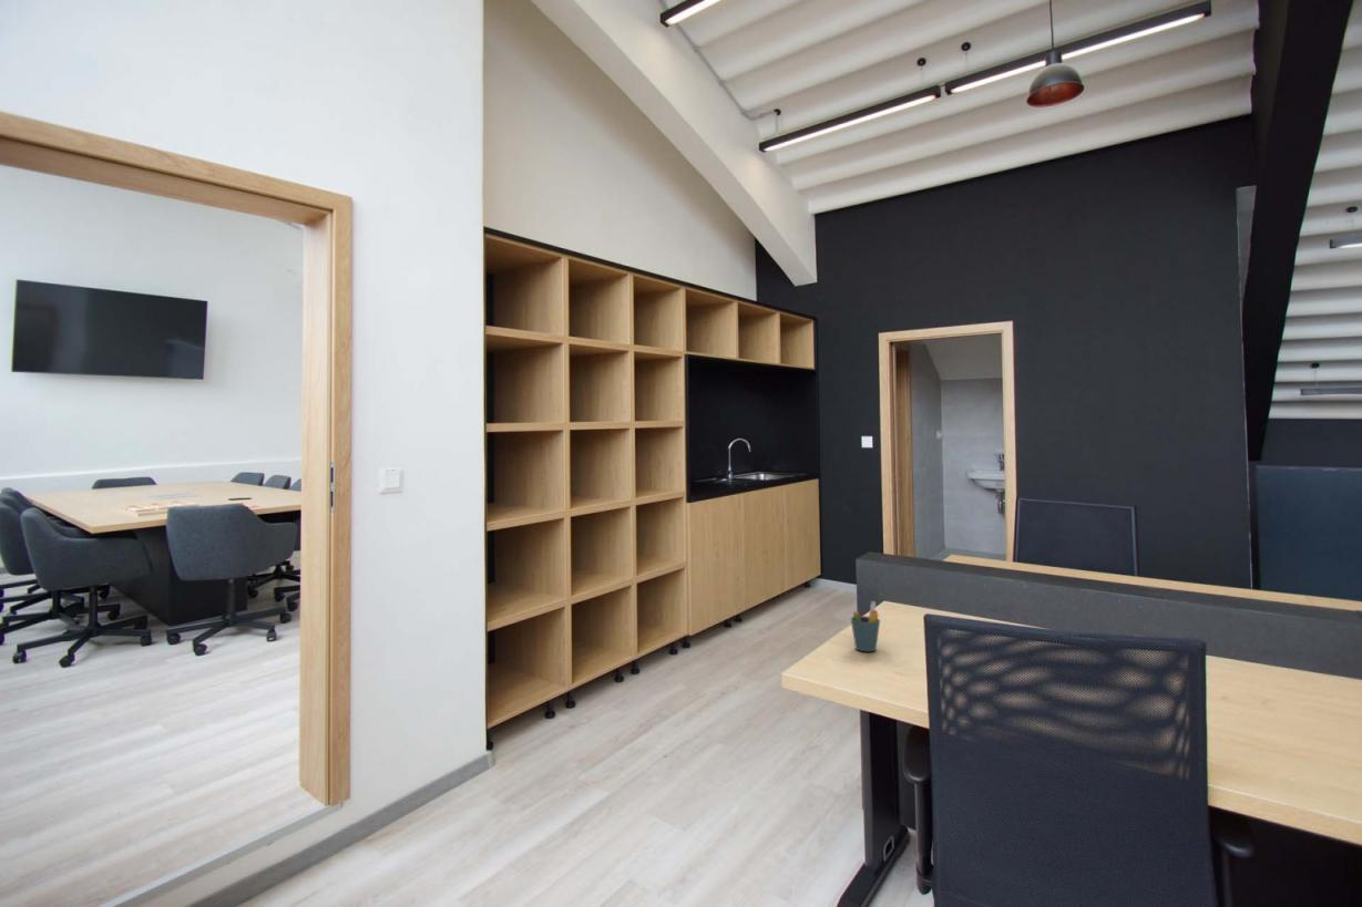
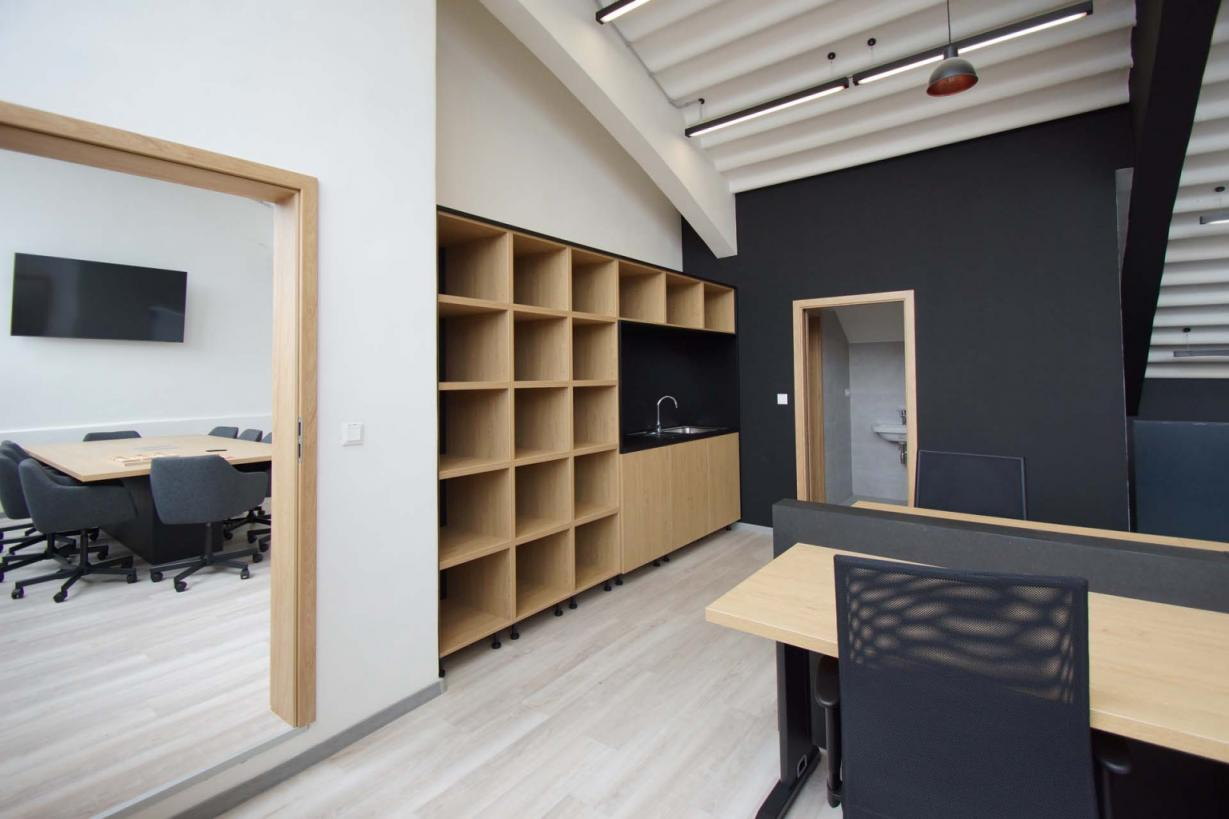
- pen holder [850,600,881,652]
